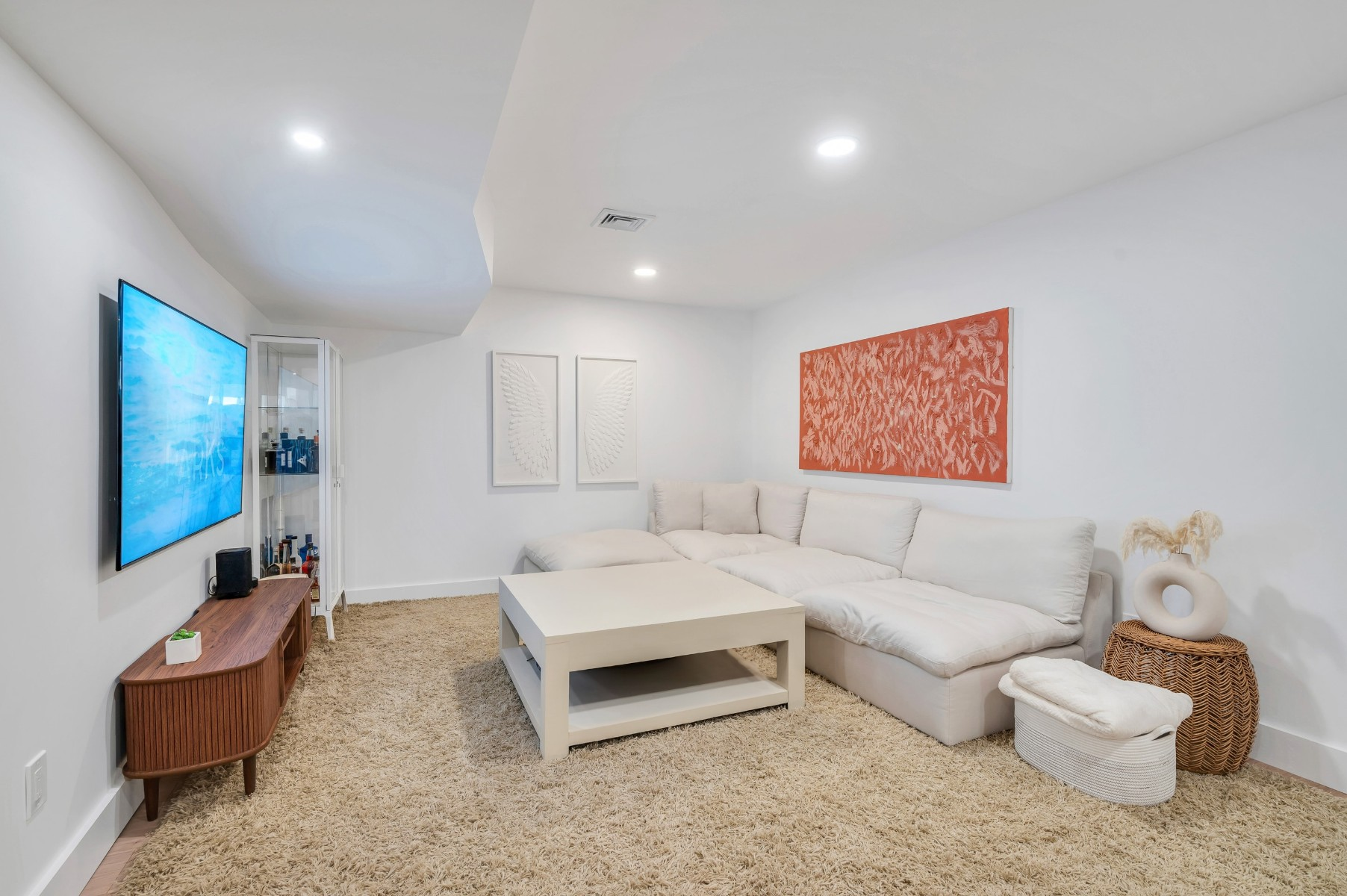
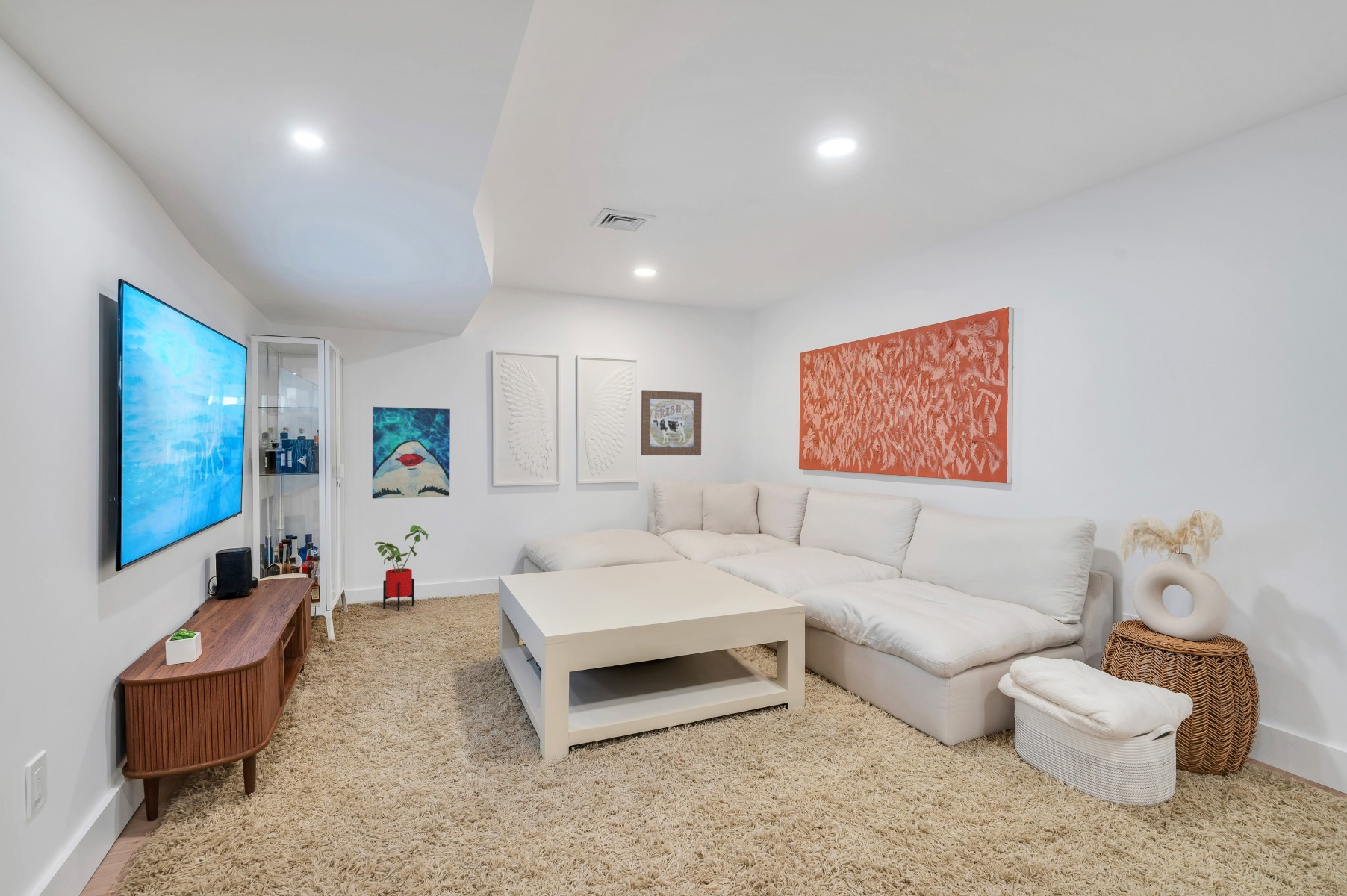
+ wall art [372,406,451,499]
+ wall art [641,389,703,456]
+ house plant [374,524,430,612]
